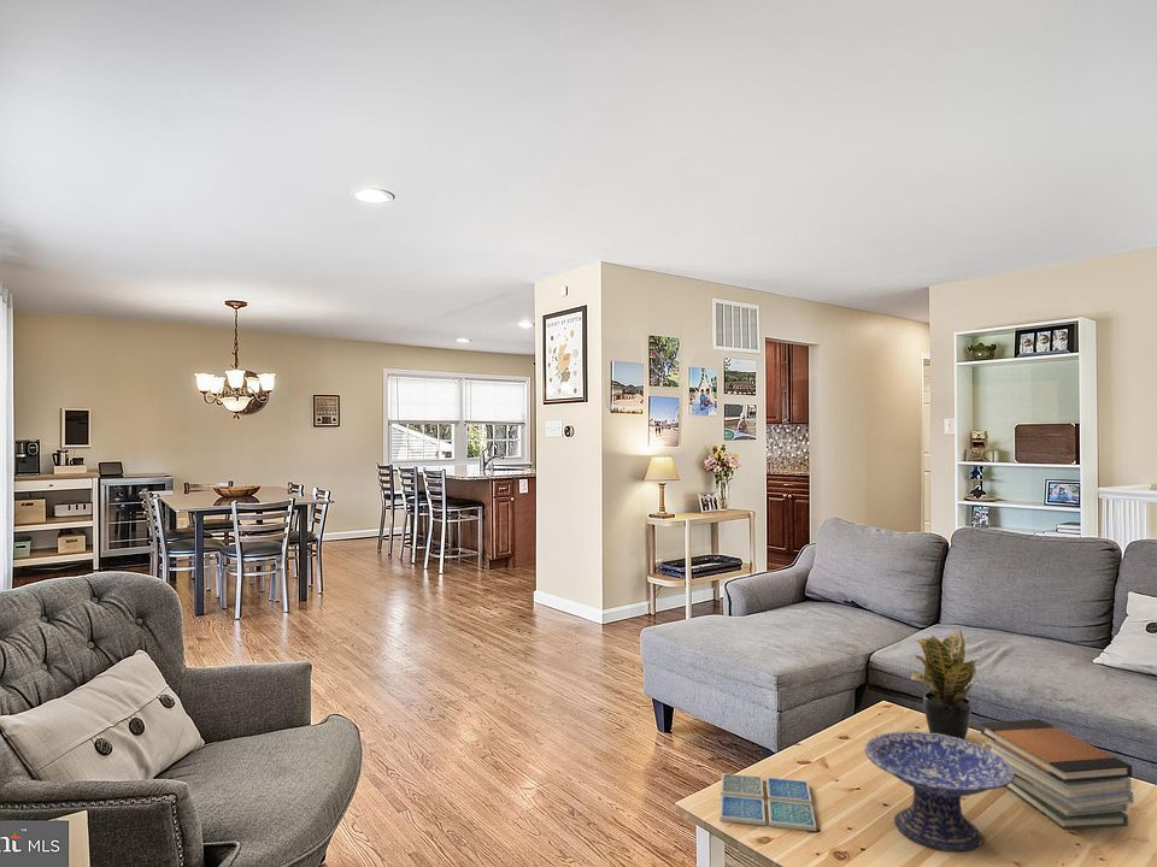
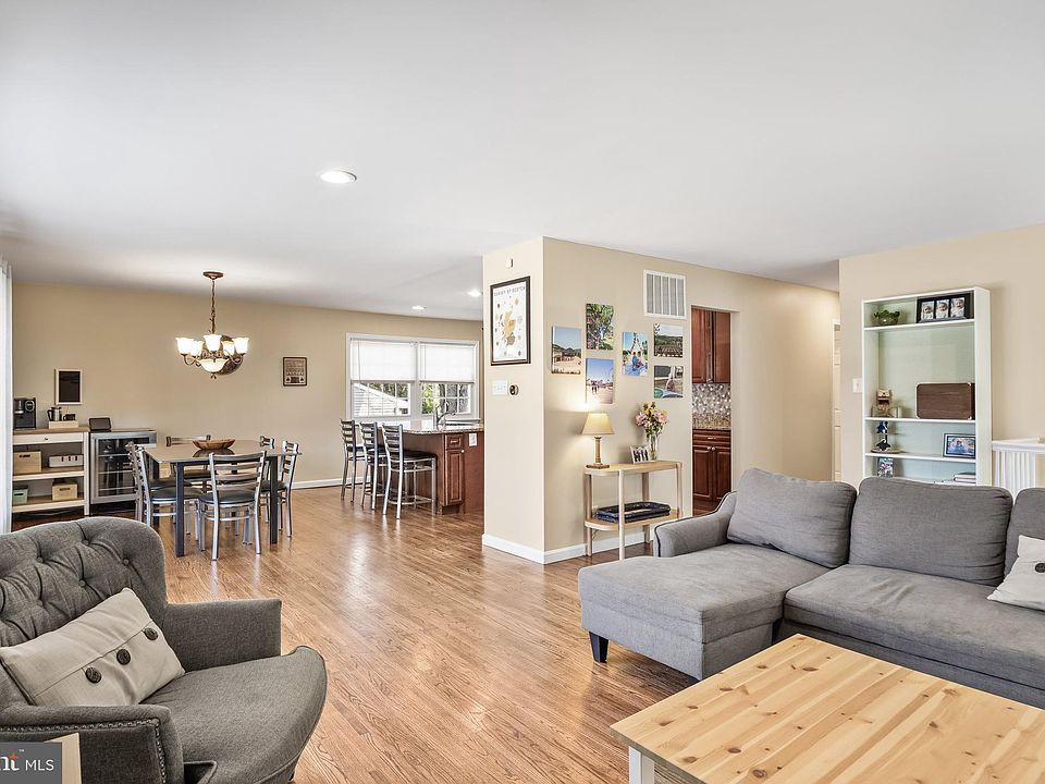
- potted plant [910,627,979,741]
- drink coaster [718,772,817,832]
- decorative bowl [863,730,1015,853]
- book stack [980,718,1134,831]
